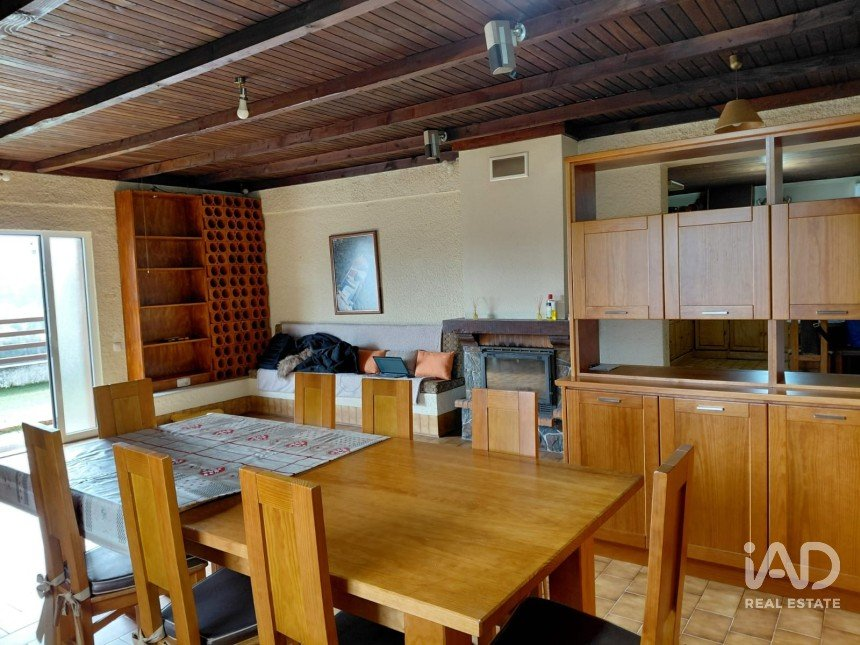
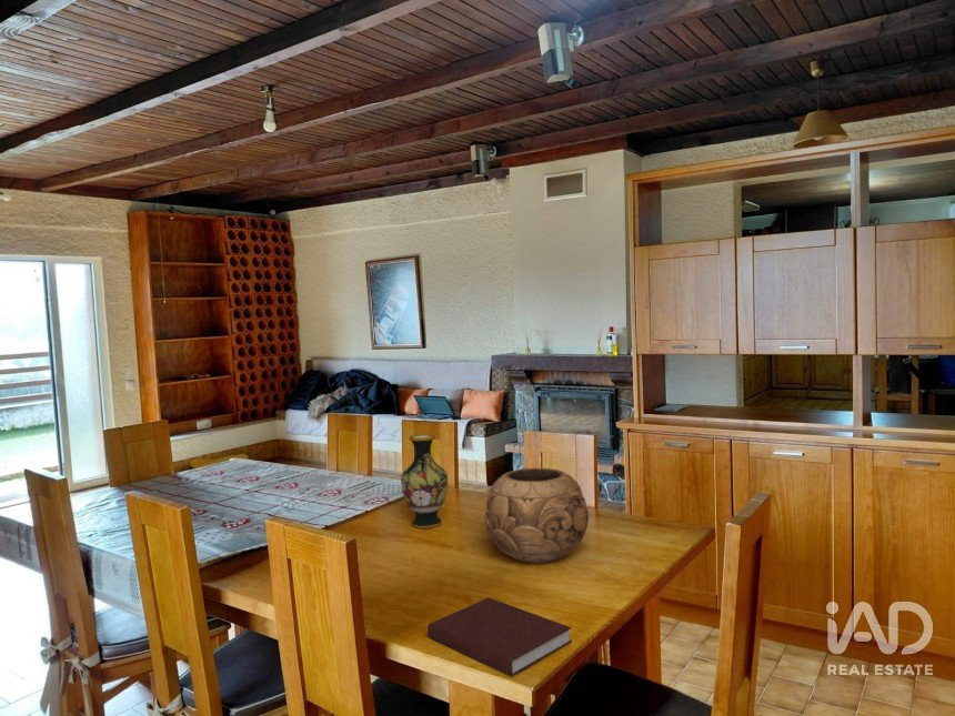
+ notebook [426,596,573,677]
+ vase [400,433,449,530]
+ decorative bowl [483,467,590,564]
